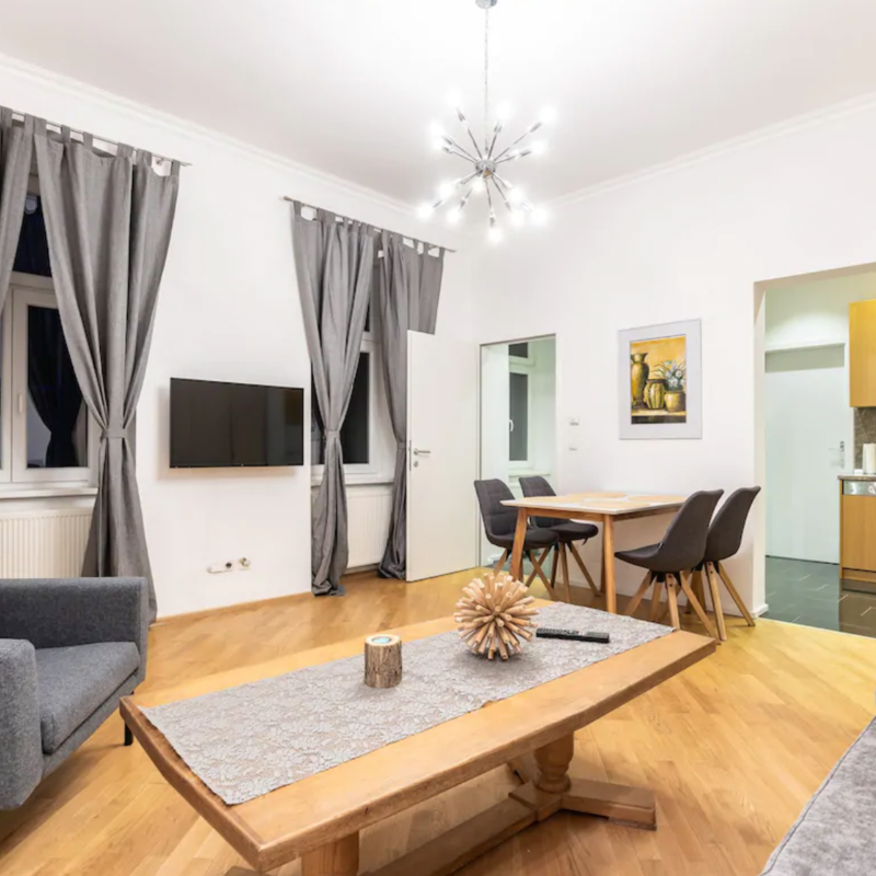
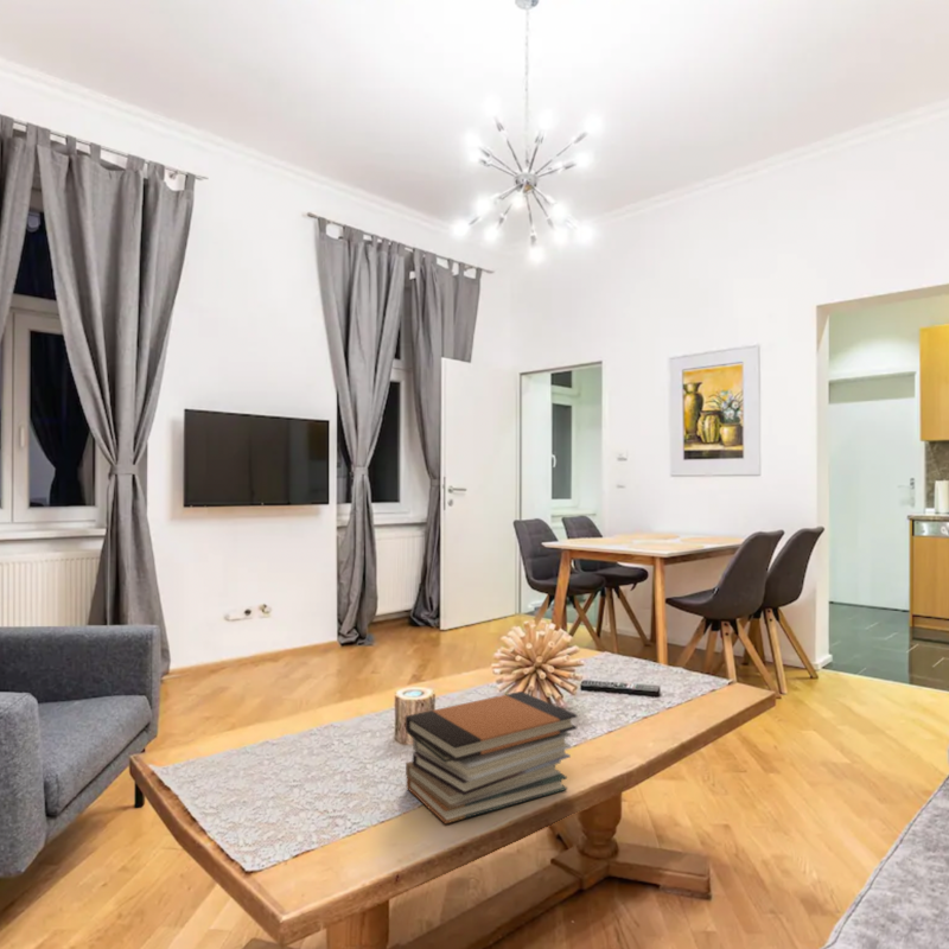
+ book stack [405,690,578,826]
